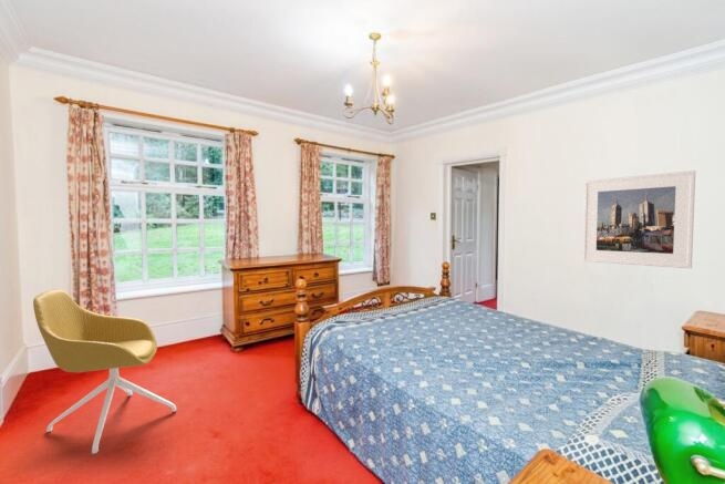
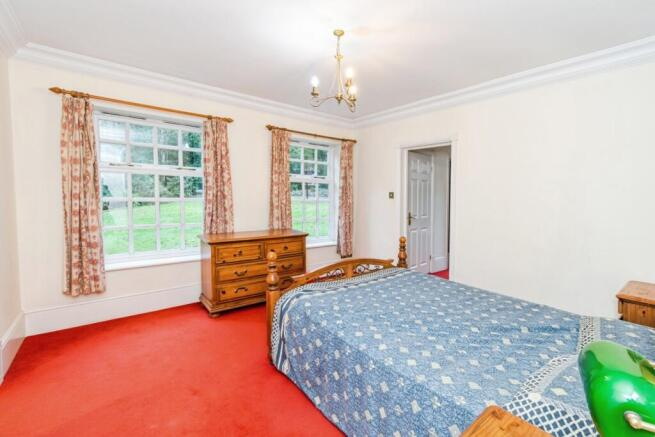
- chair [32,288,177,455]
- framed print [581,169,696,270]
